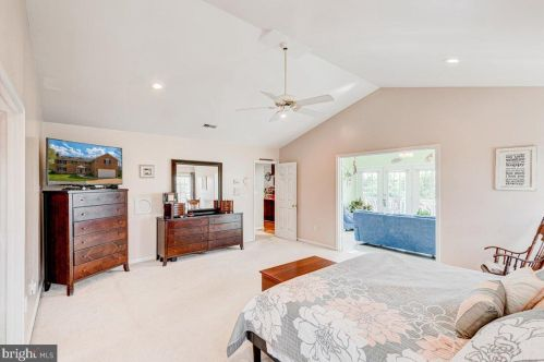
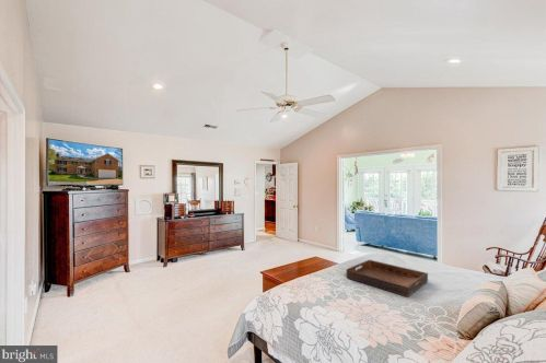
+ serving tray [346,259,429,298]
